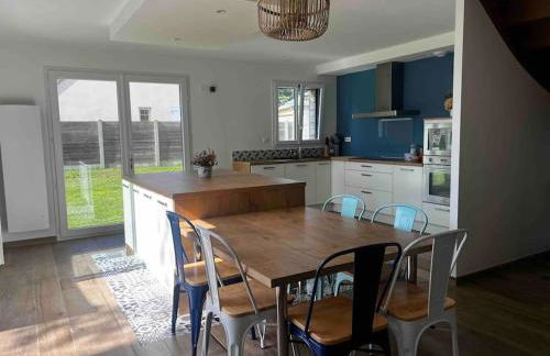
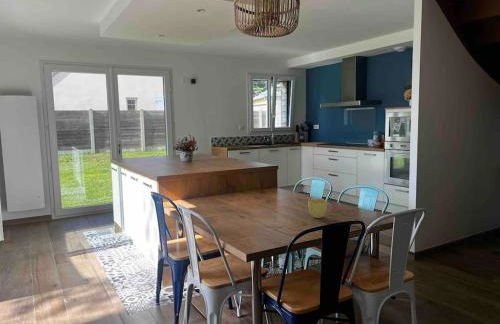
+ cup [307,198,328,219]
